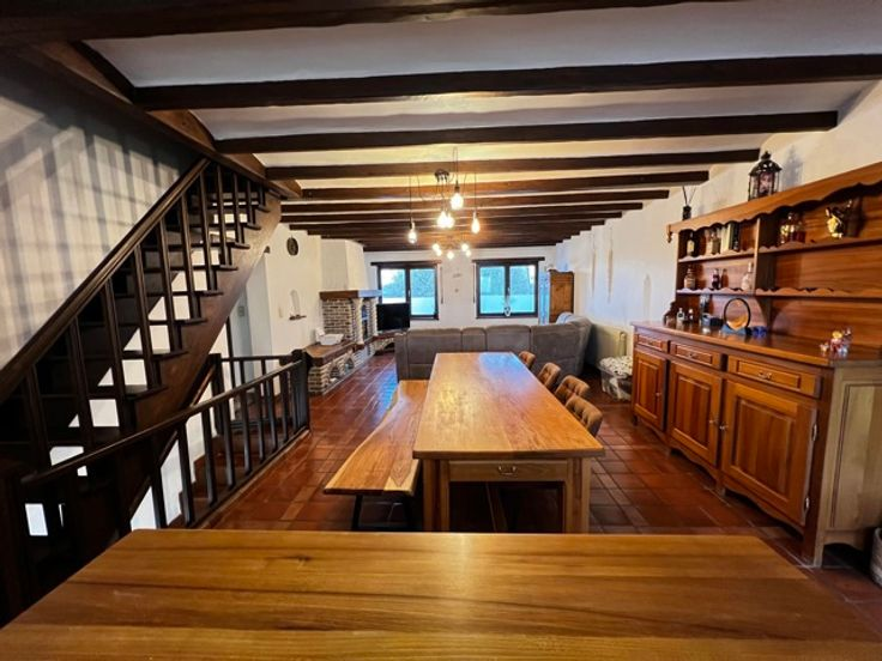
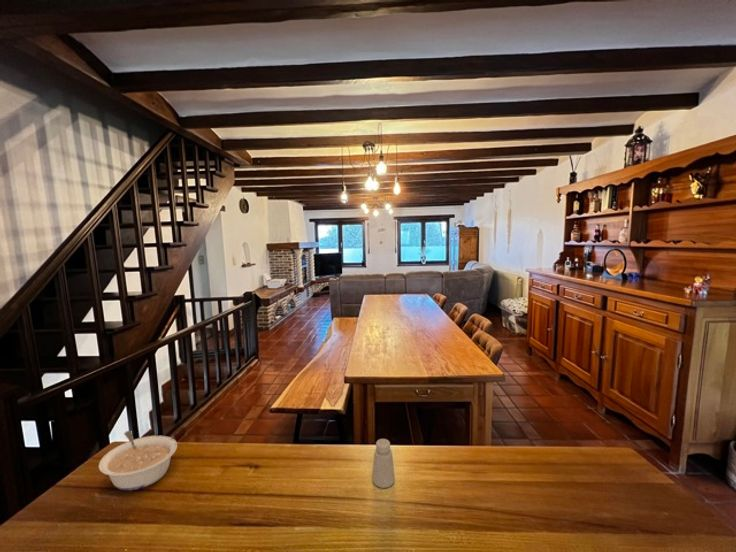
+ saltshaker [371,438,396,489]
+ legume [98,429,178,491]
